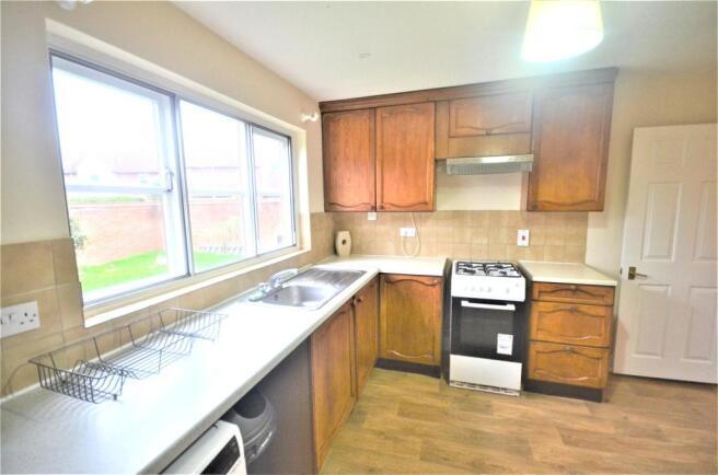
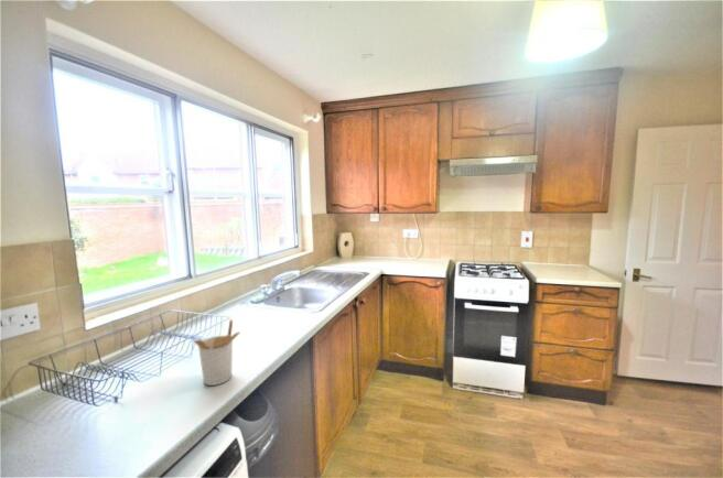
+ utensil holder [192,318,241,387]
